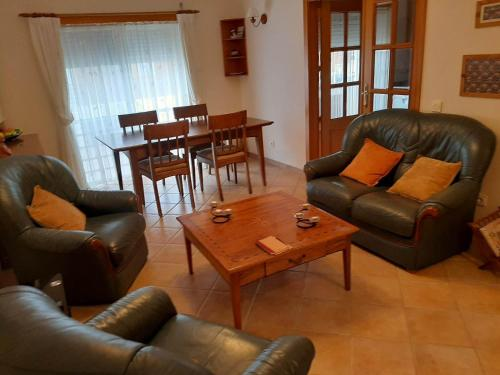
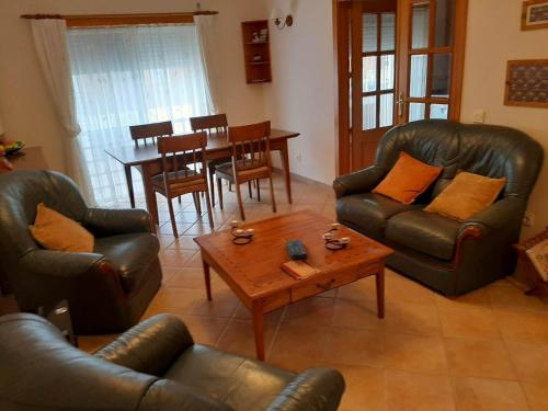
+ remote control [285,239,308,261]
